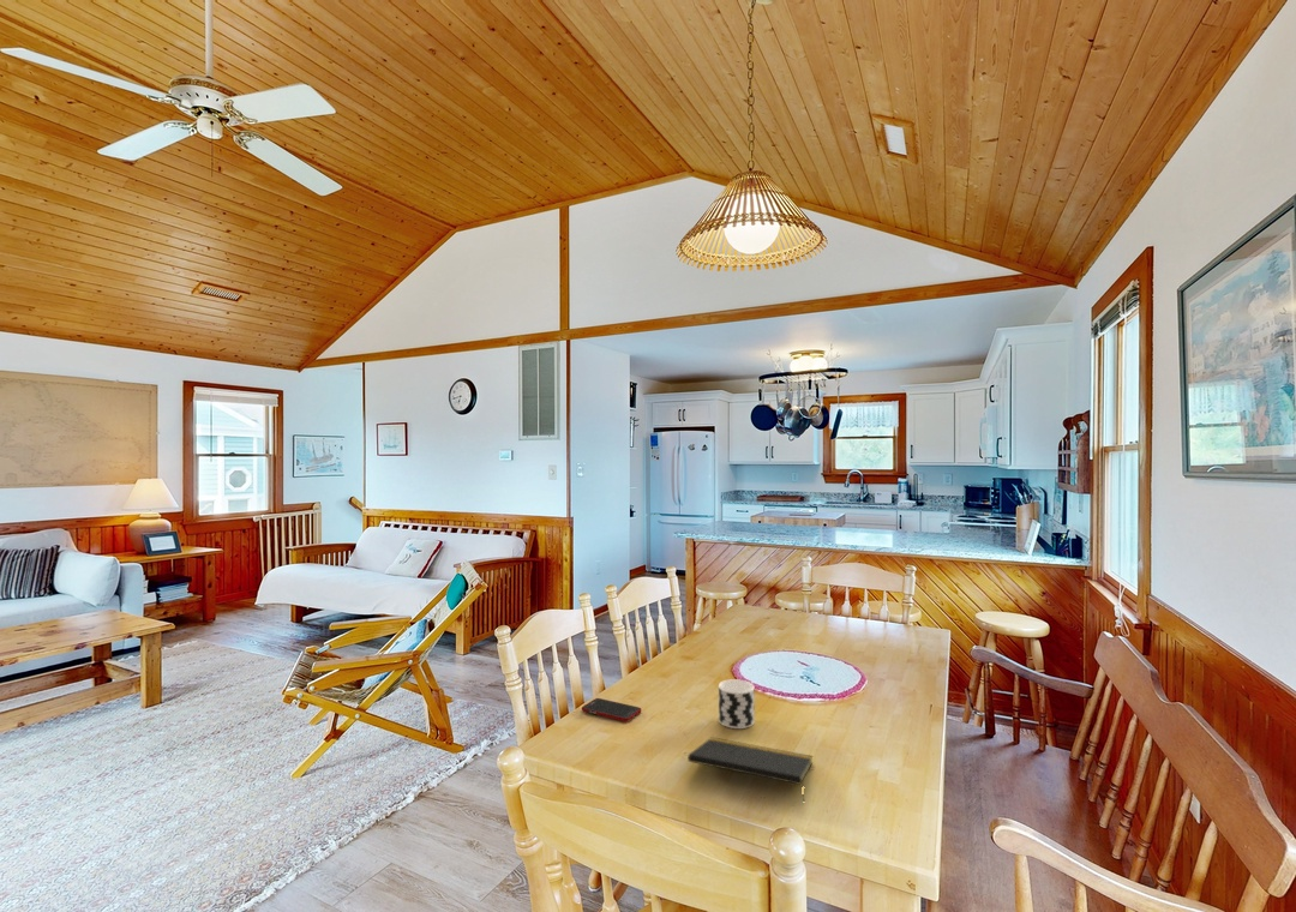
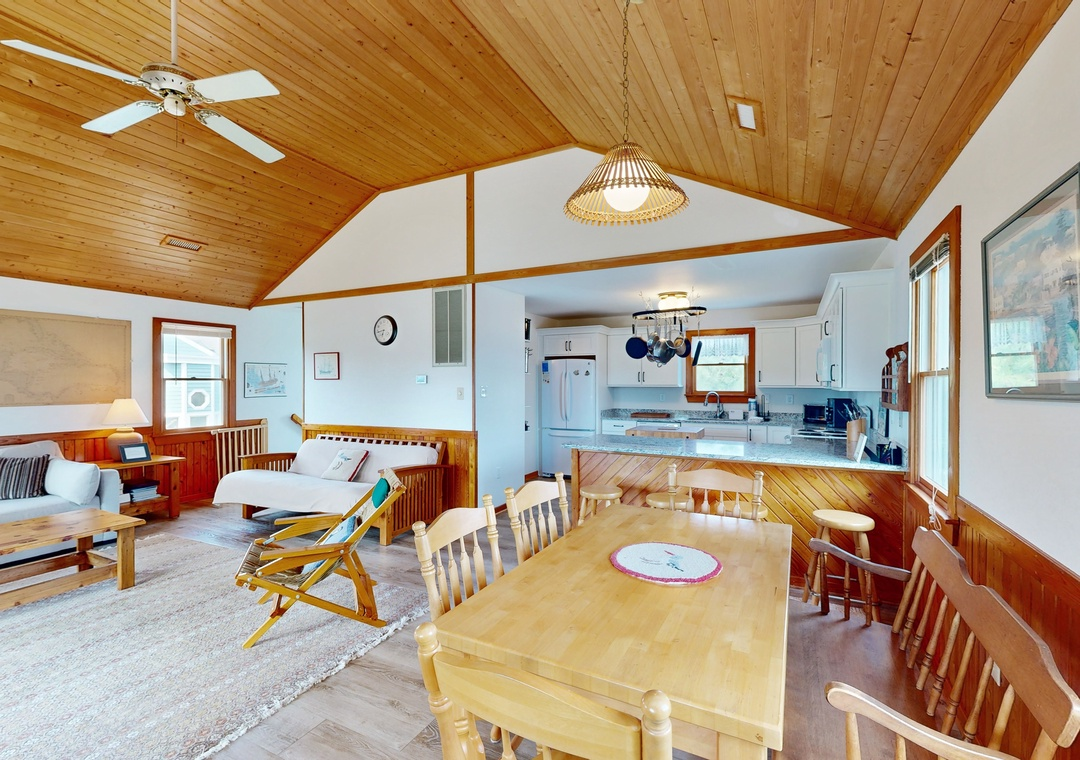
- cup [718,678,756,730]
- cell phone [581,697,642,722]
- notepad [686,736,814,800]
